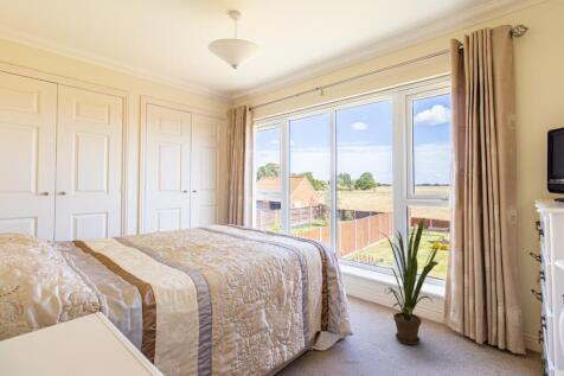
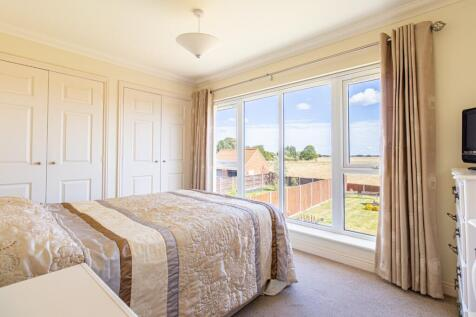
- house plant [377,217,444,345]
